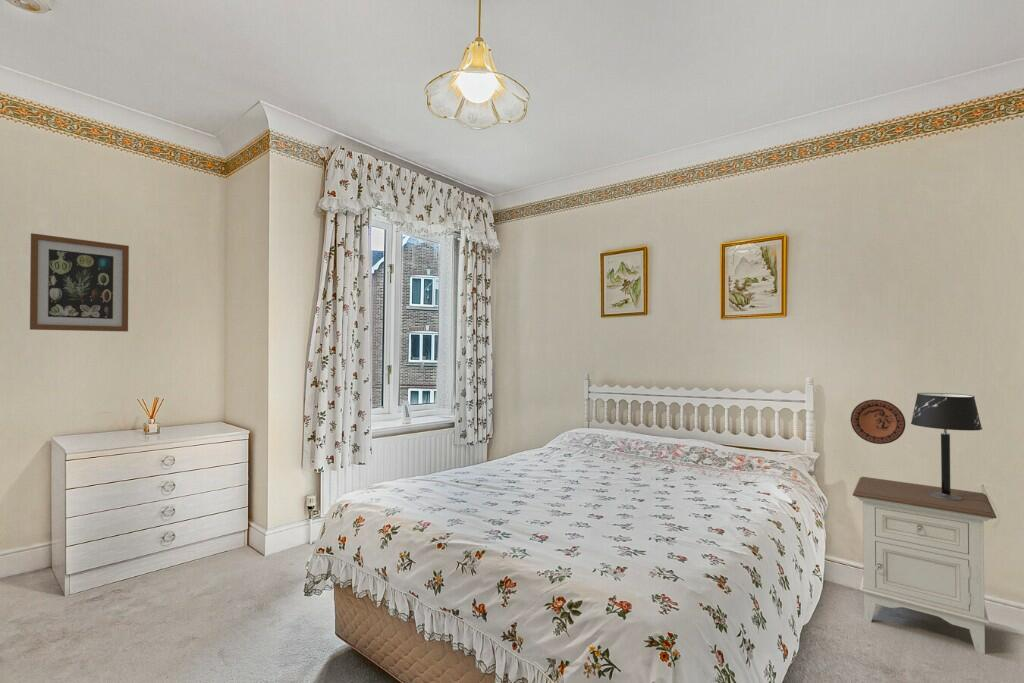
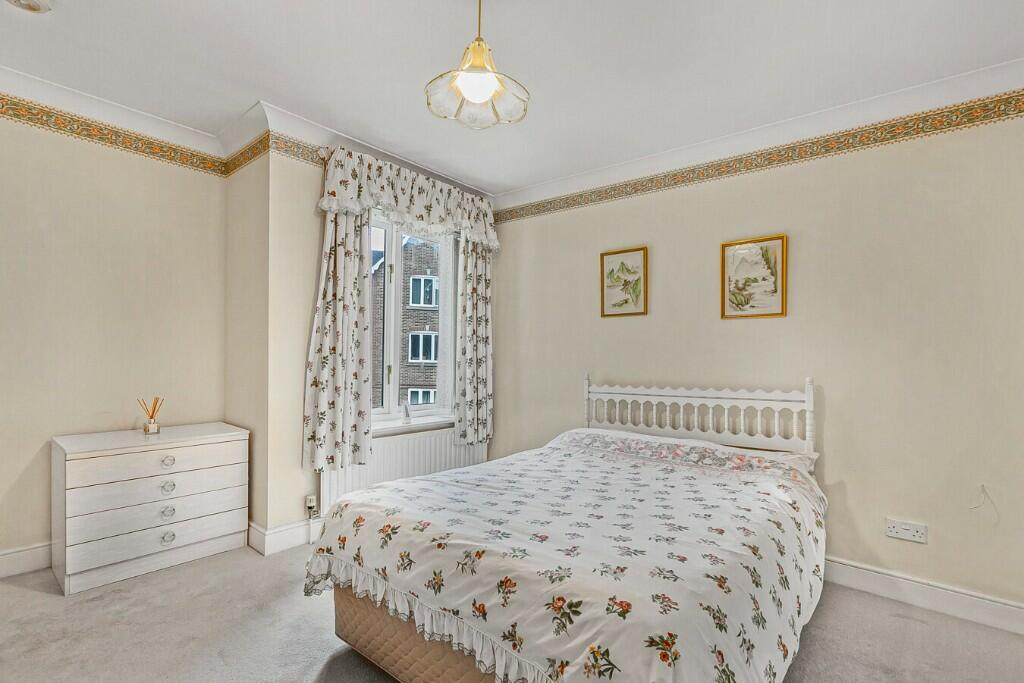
- nightstand [852,476,998,655]
- decorative plate [850,398,906,445]
- table lamp [910,392,983,501]
- wall art [29,232,130,333]
